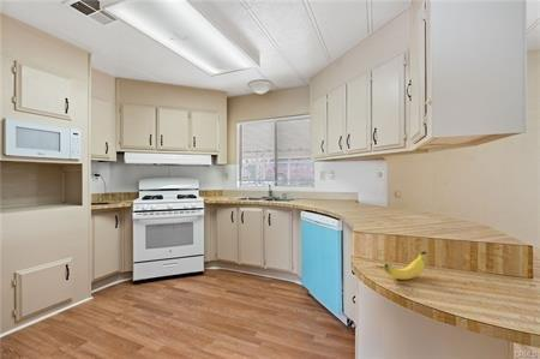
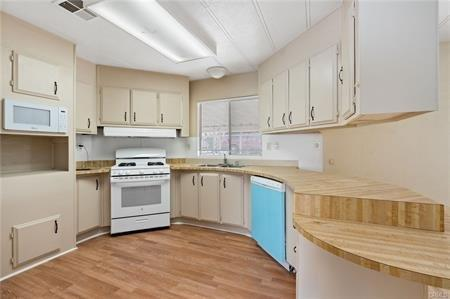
- banana [383,250,427,281]
